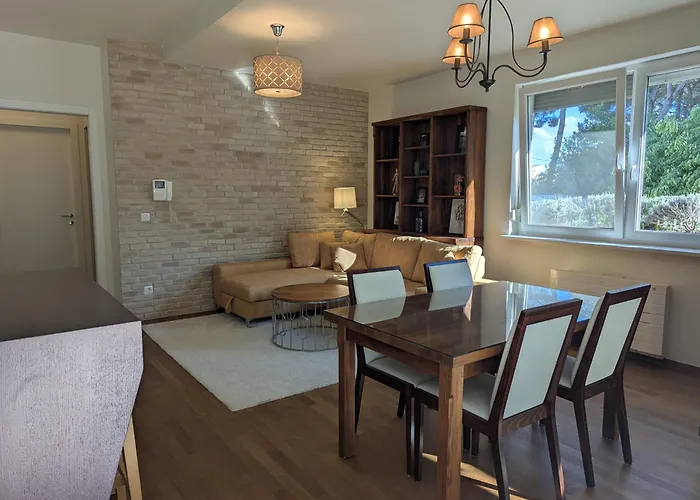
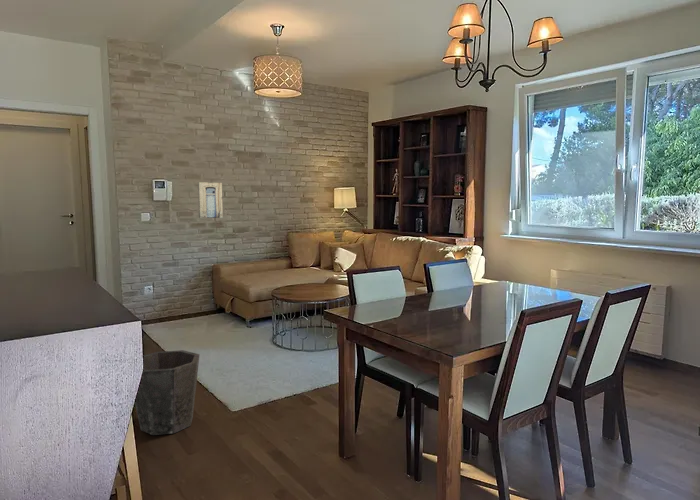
+ wall art [197,181,224,219]
+ waste bin [134,349,201,436]
